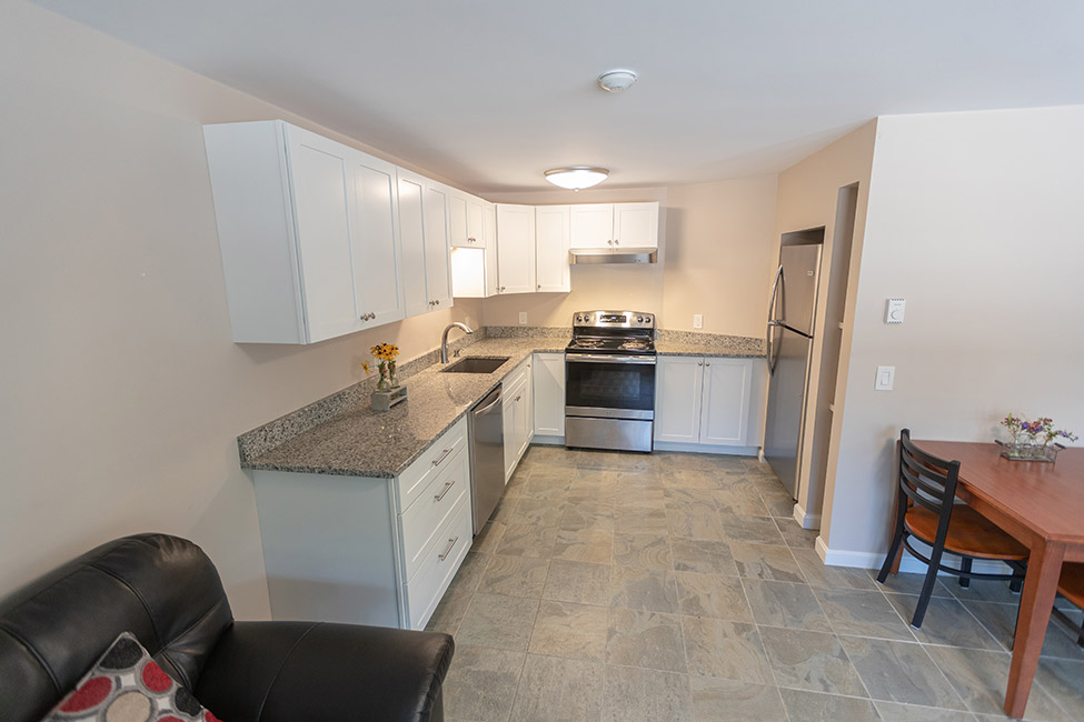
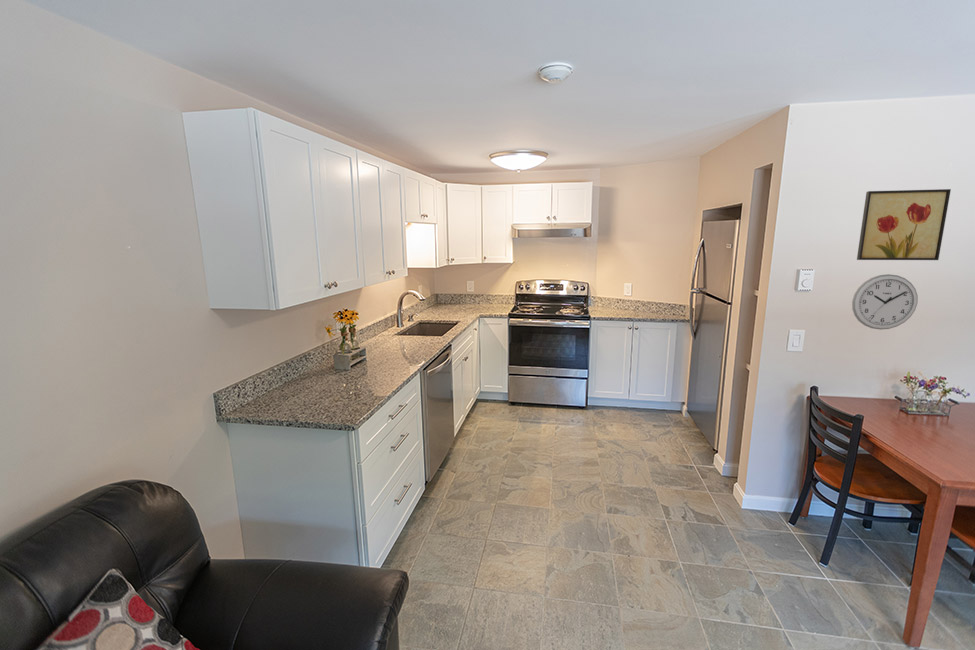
+ wall art [856,188,952,261]
+ wall clock [851,273,919,331]
